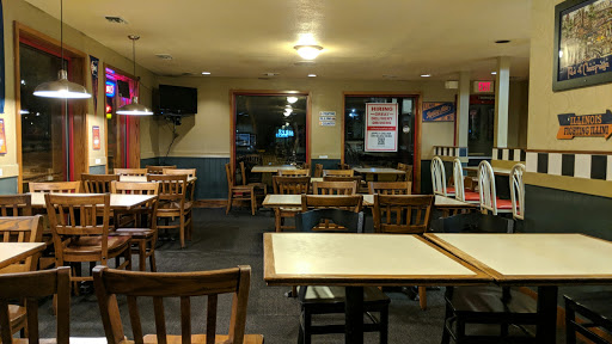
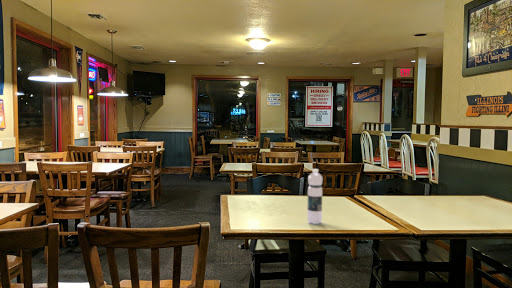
+ water bottle [306,168,324,225]
